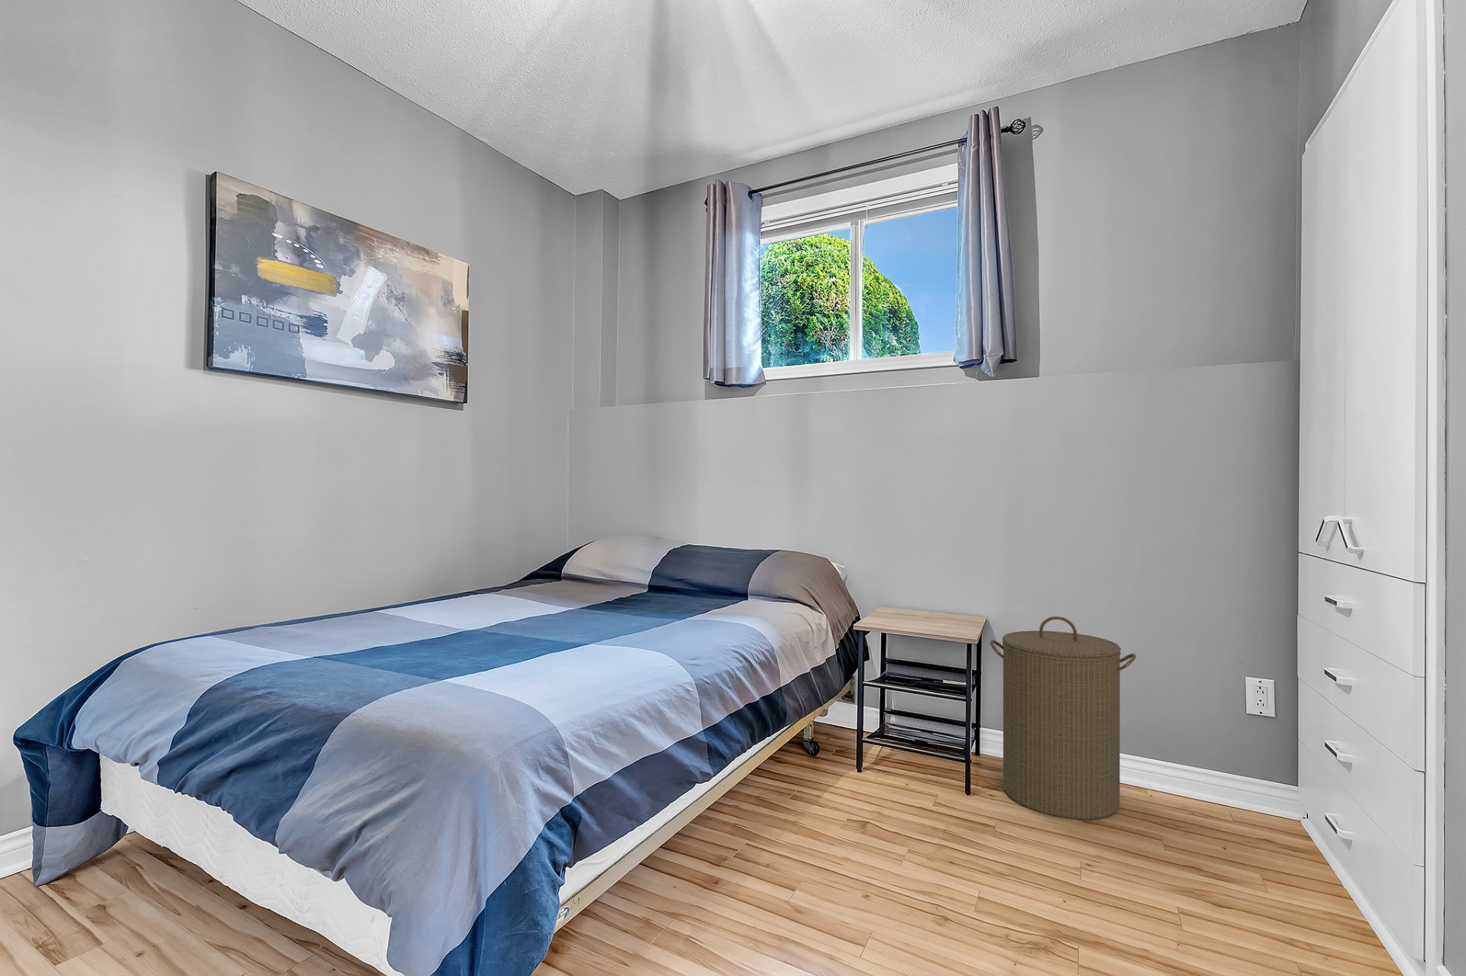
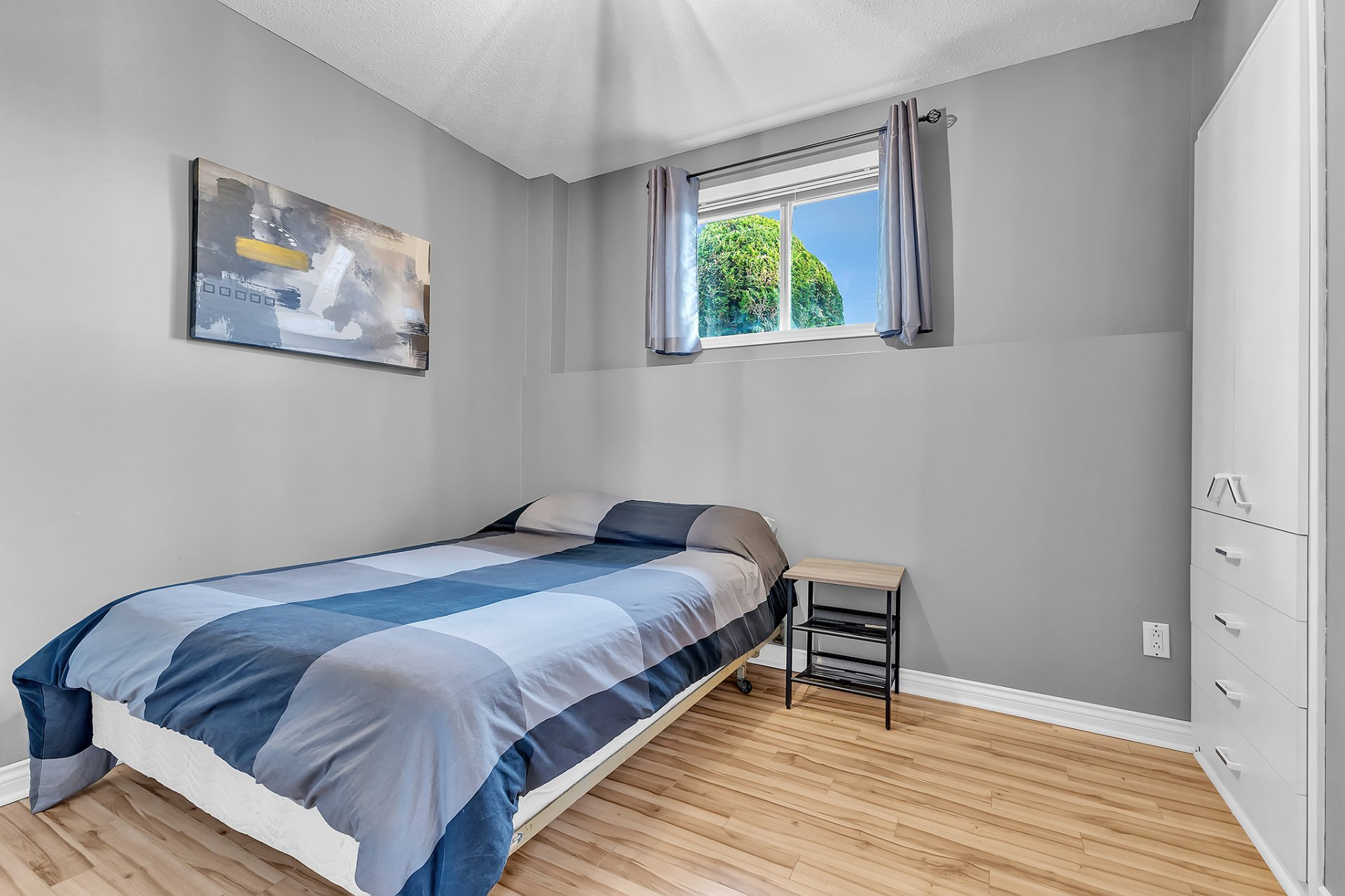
- laundry hamper [990,615,1137,821]
